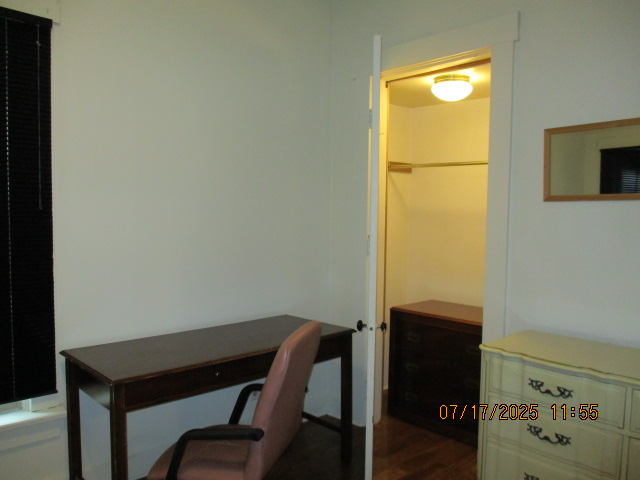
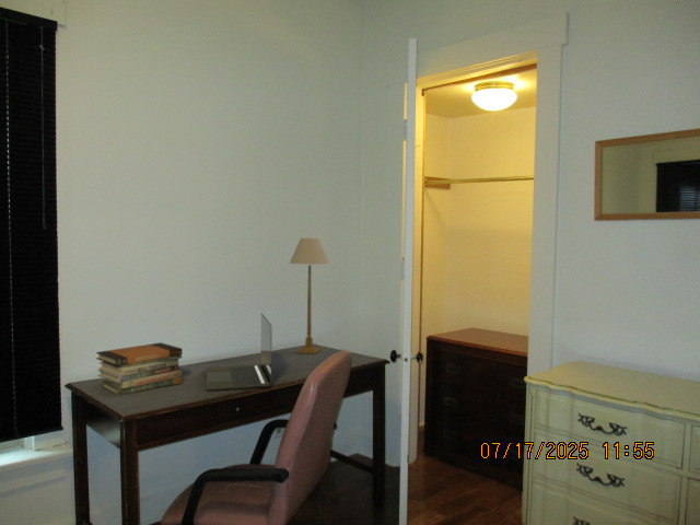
+ laptop [205,313,272,392]
+ book stack [95,341,184,397]
+ table lamp [289,237,330,355]
